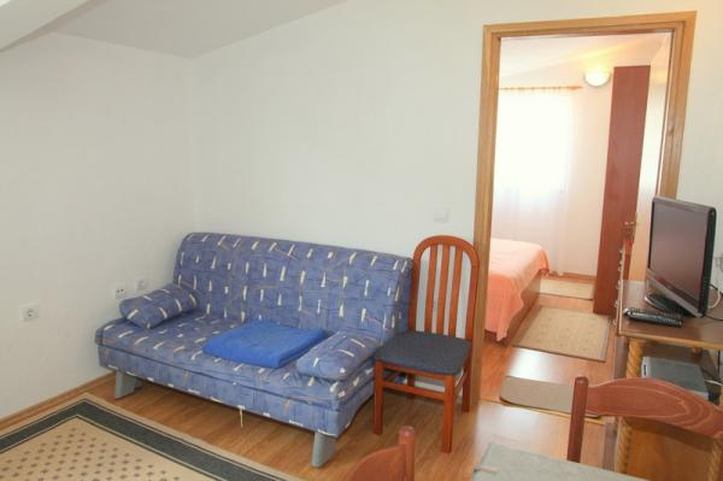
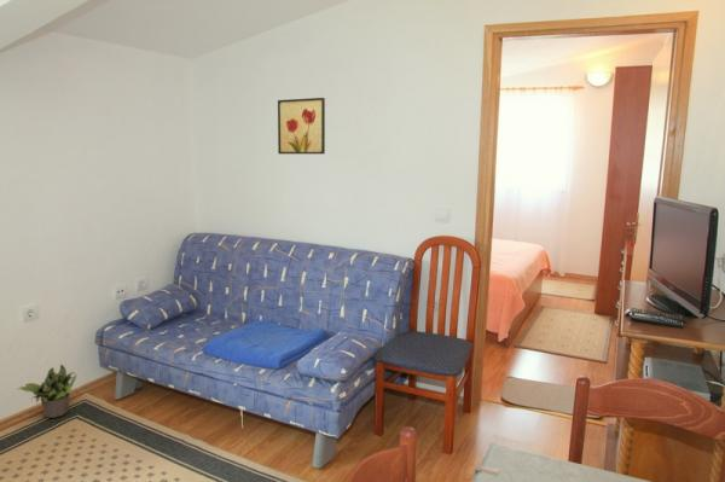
+ potted plant [17,364,79,419]
+ wall art [277,97,326,155]
